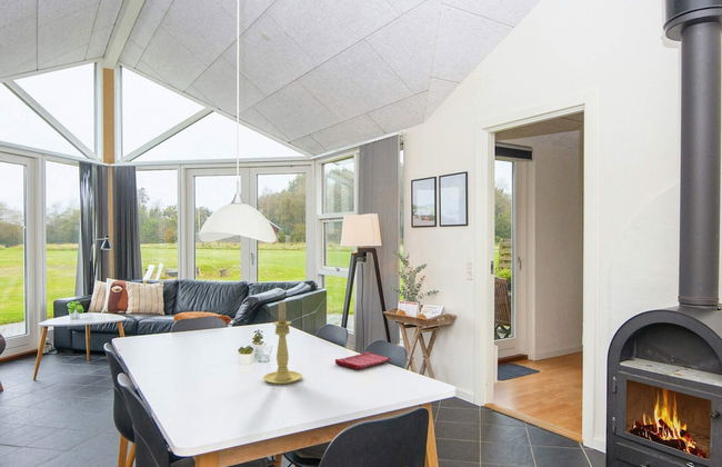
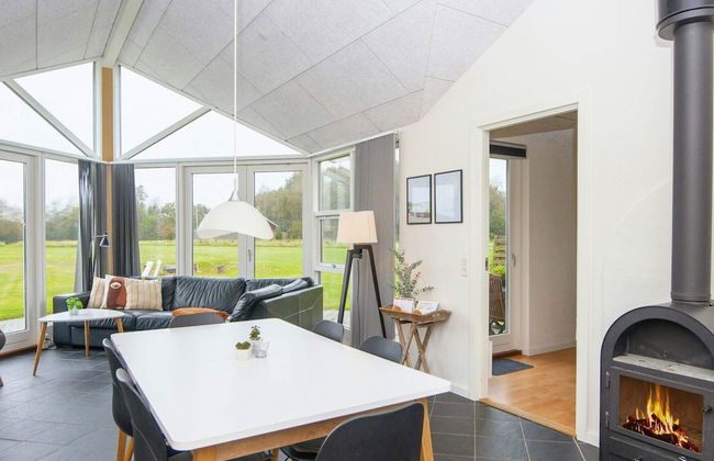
- candle holder [262,299,303,386]
- dish towel [334,350,391,371]
